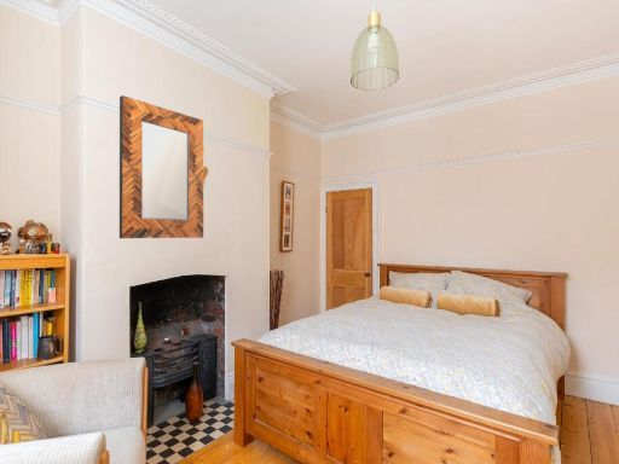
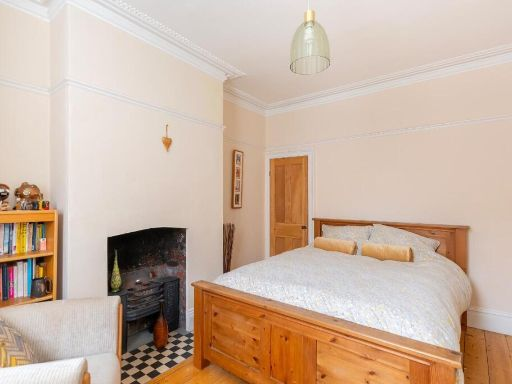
- home mirror [118,94,204,239]
